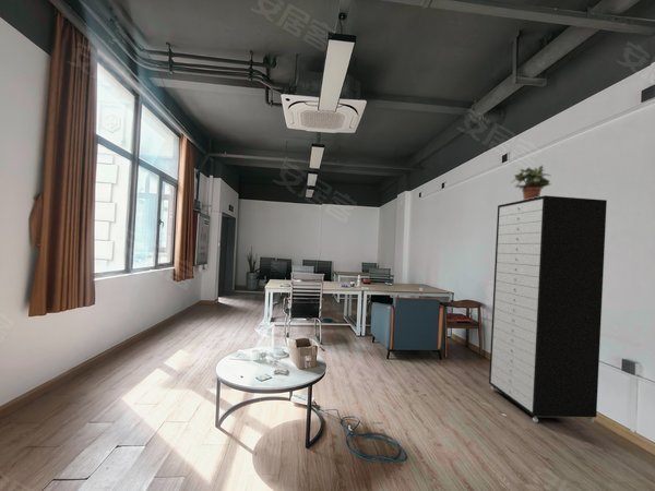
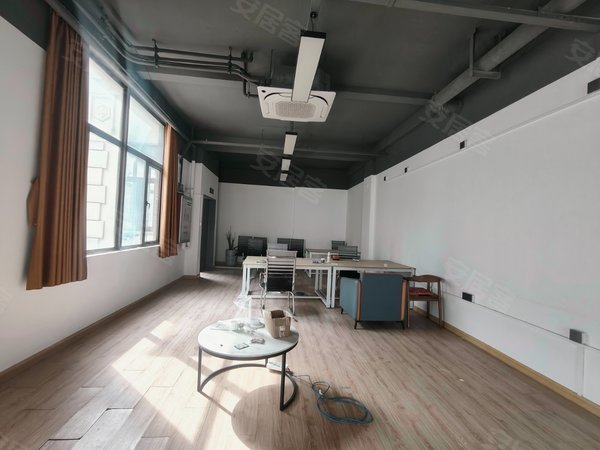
- potted plant [509,165,552,200]
- storage cabinet [488,194,608,423]
